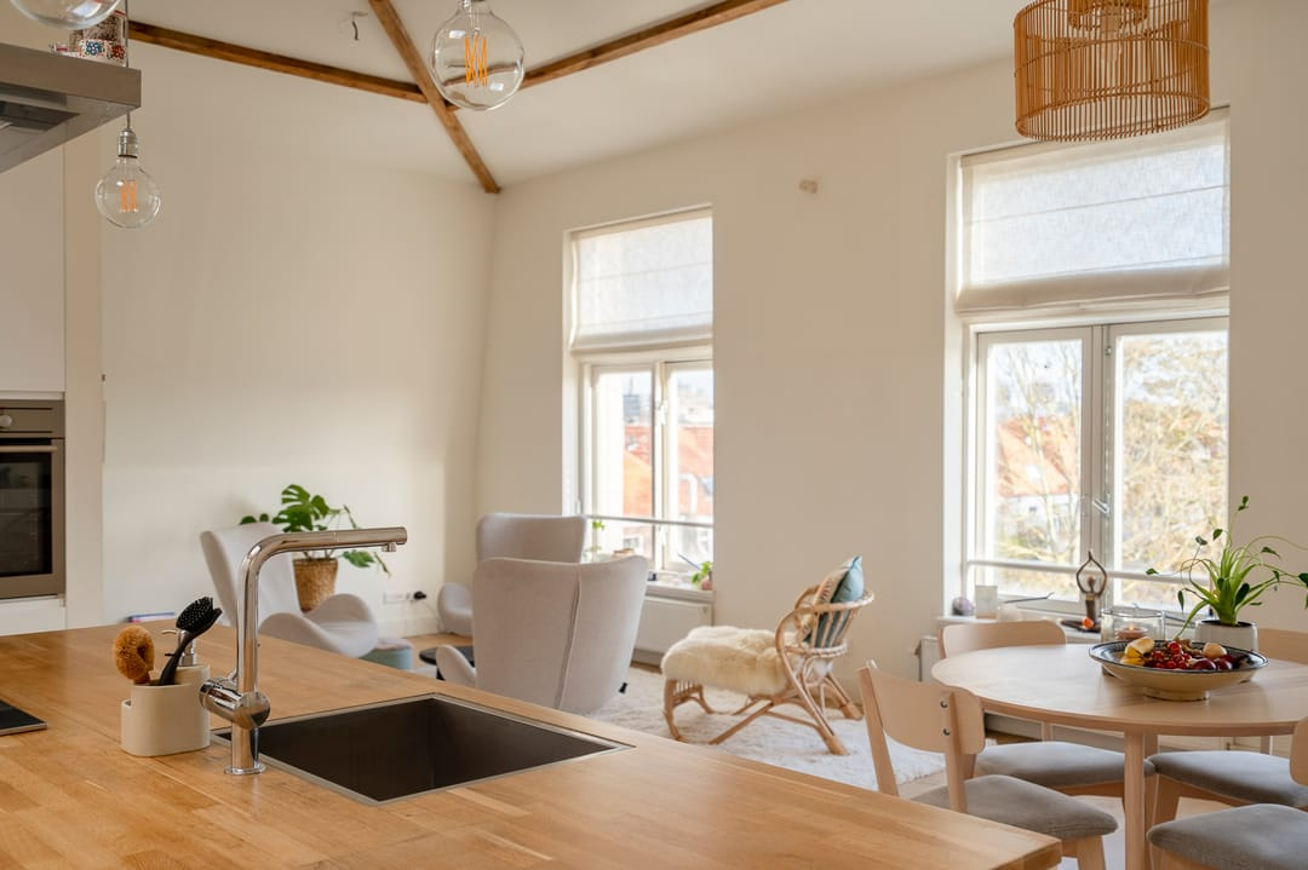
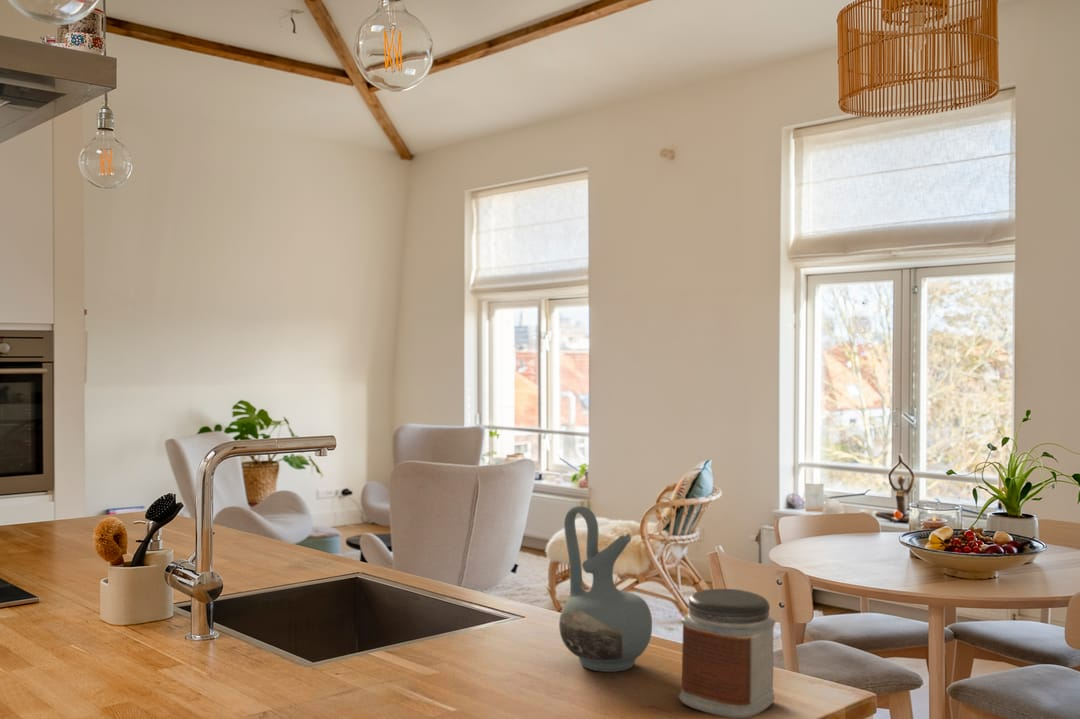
+ jar [678,588,777,719]
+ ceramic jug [558,505,653,673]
